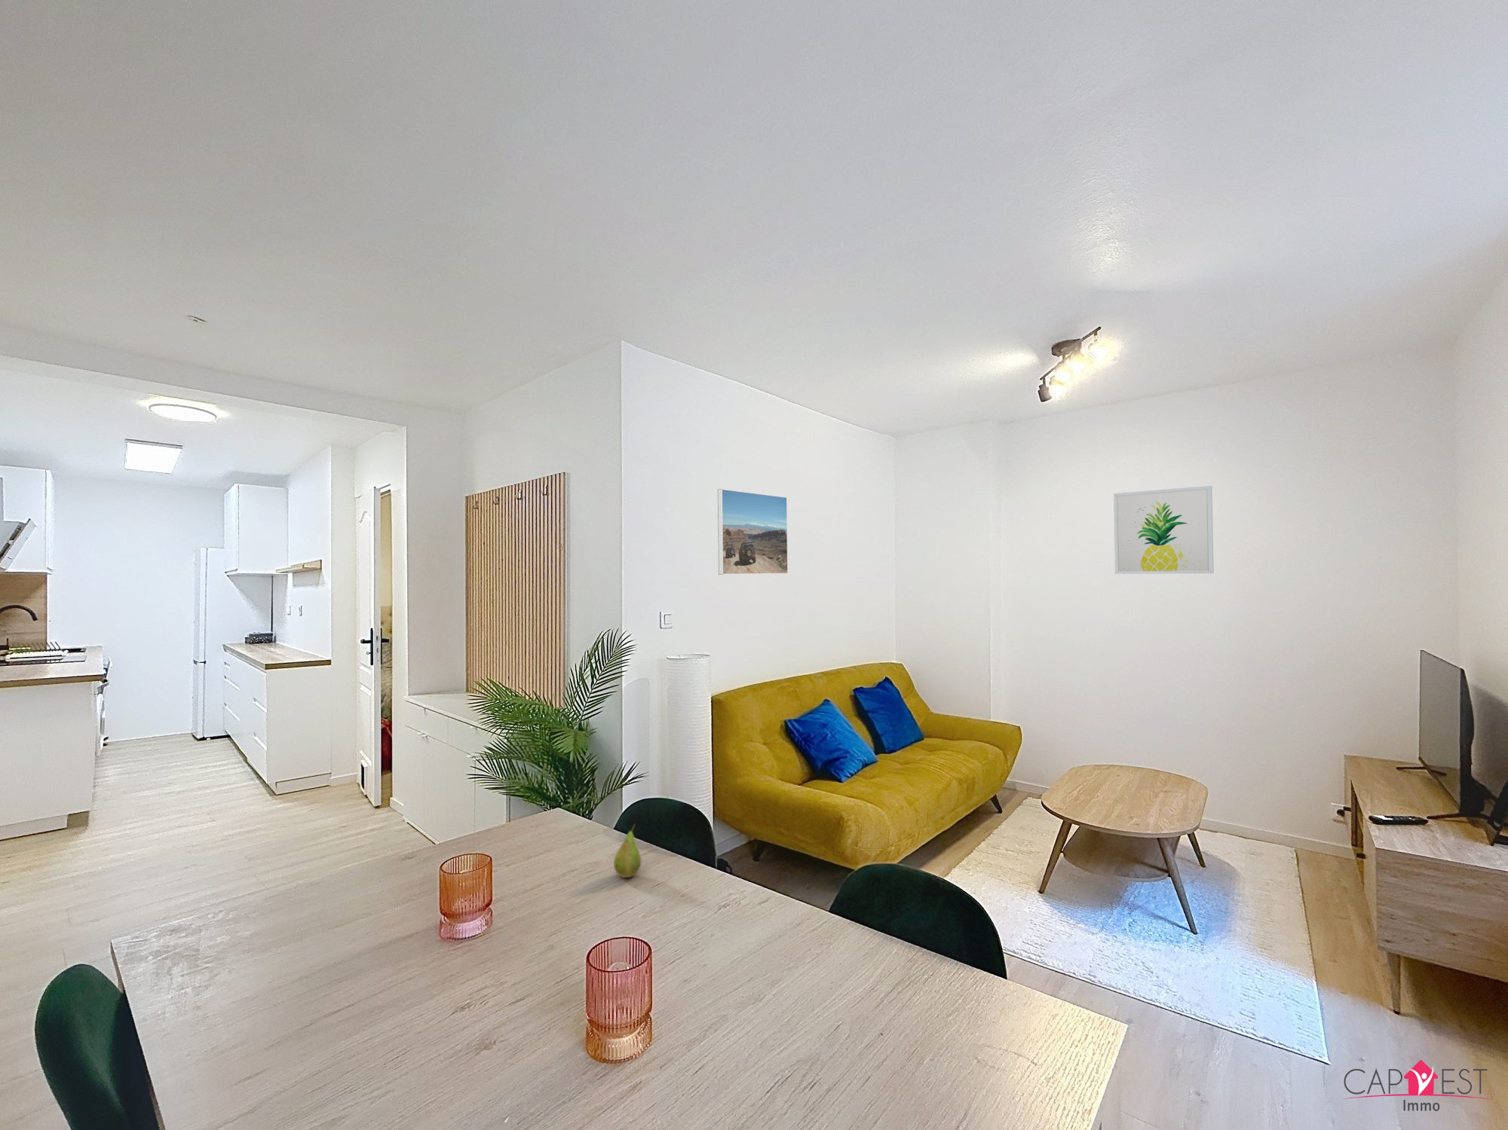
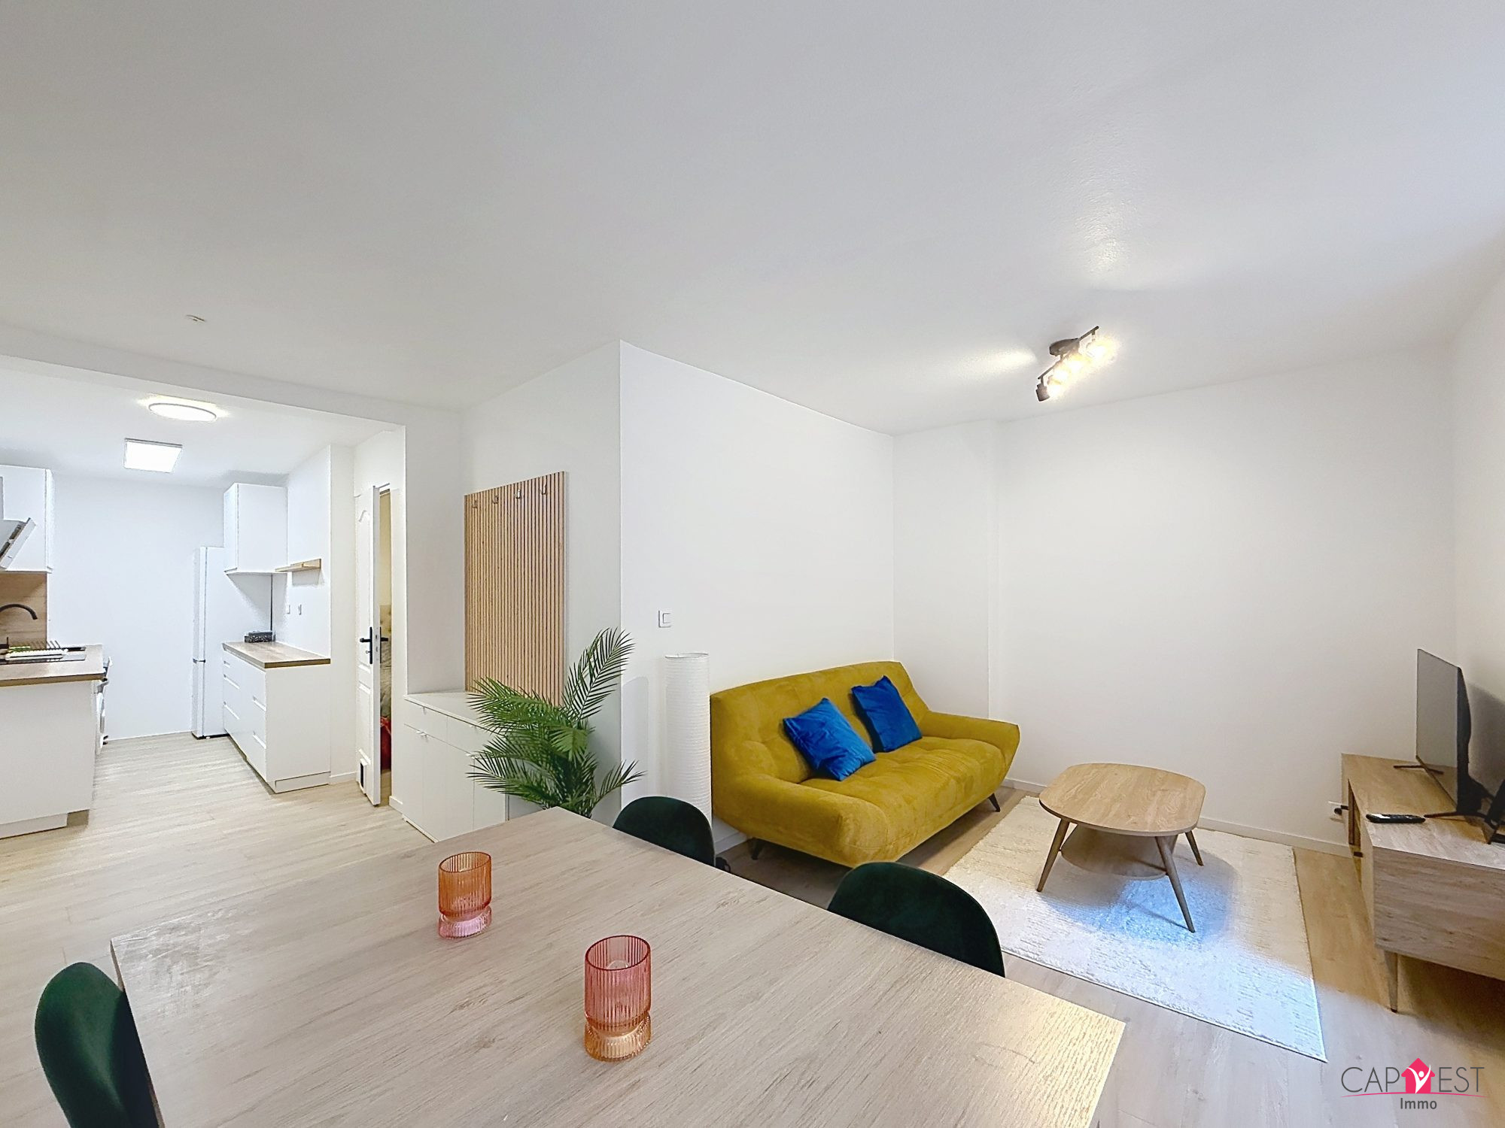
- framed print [717,488,788,576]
- wall art [1113,485,1214,574]
- fruit [613,824,641,878]
